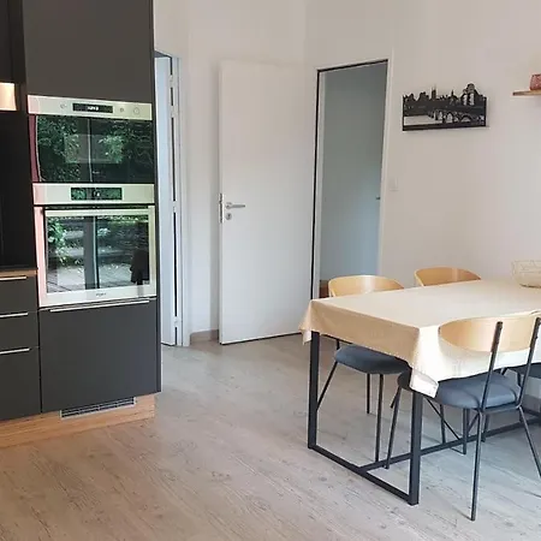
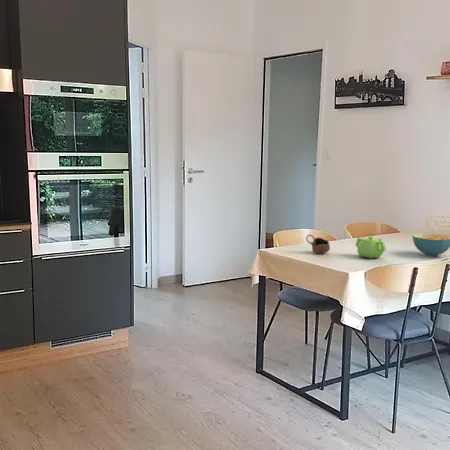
+ teapot [355,235,387,260]
+ cup [305,234,331,254]
+ cereal bowl [412,233,450,257]
